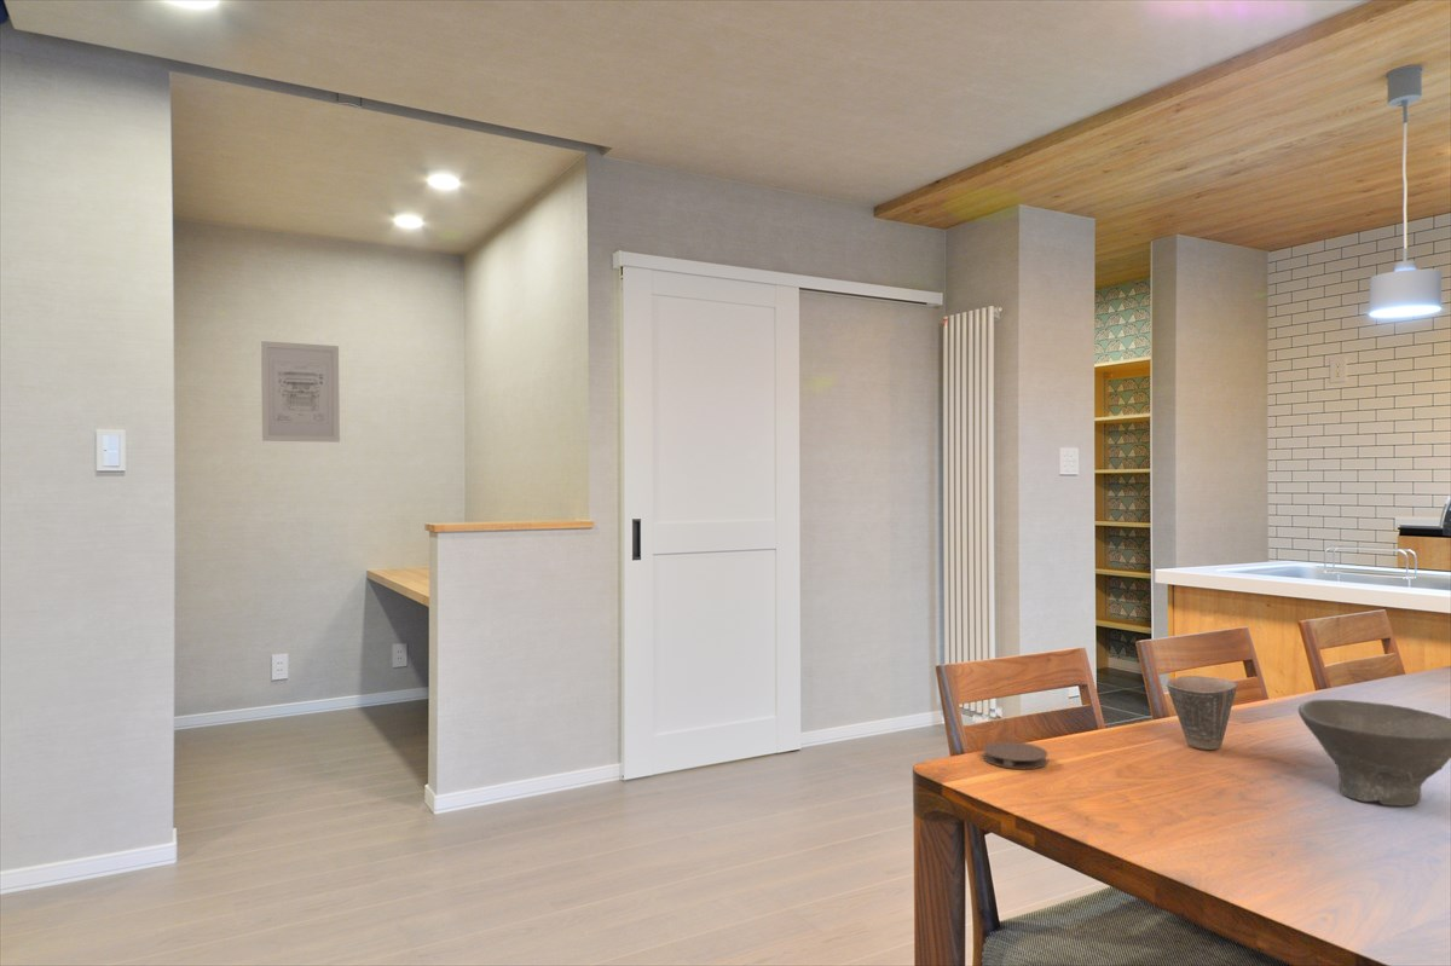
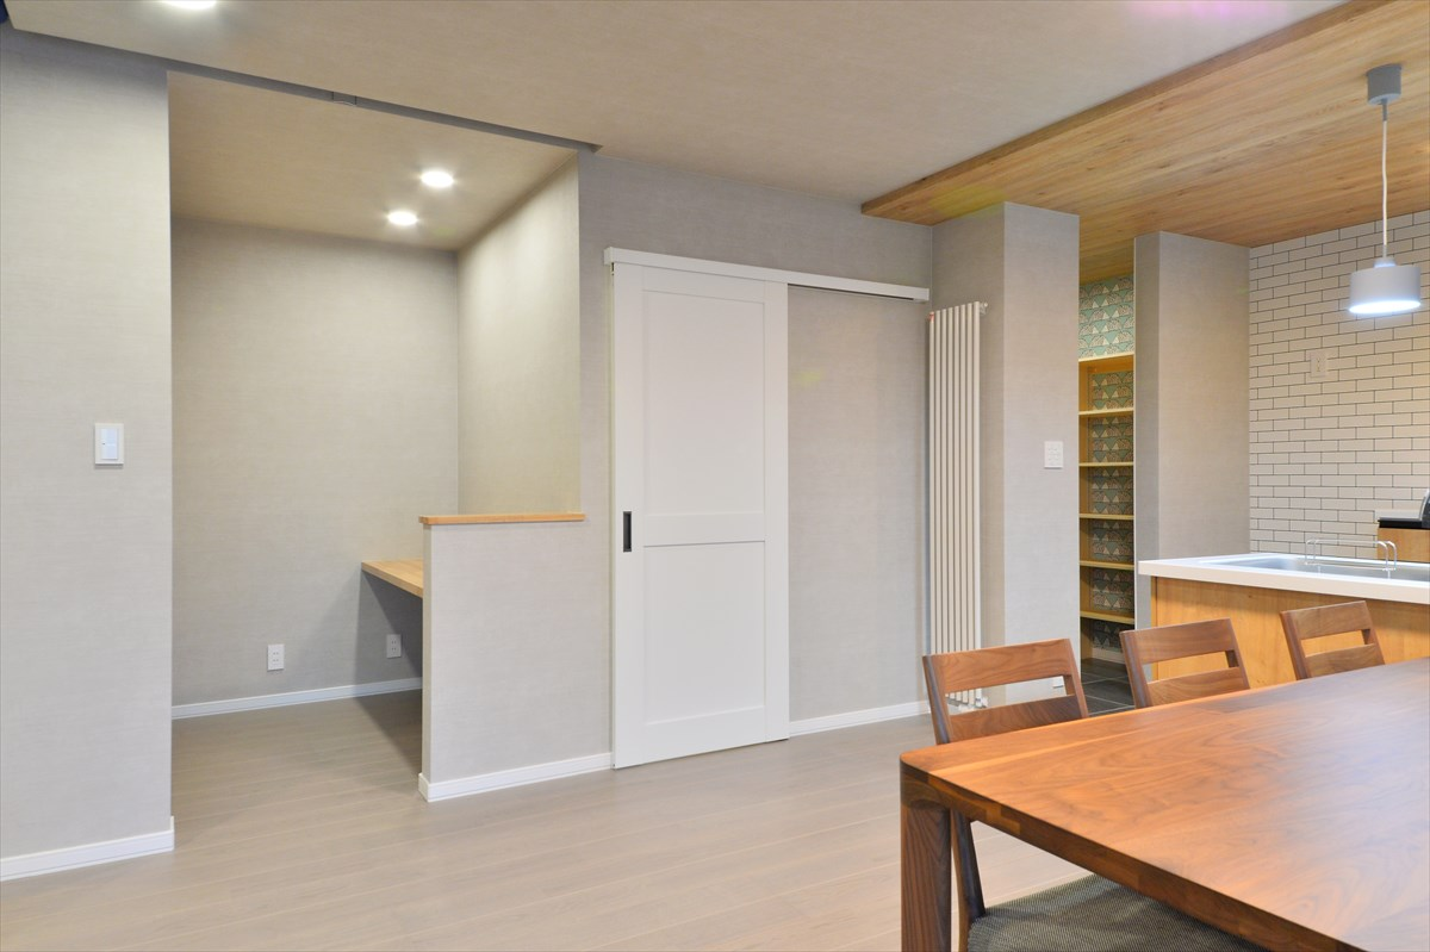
- bowl [1297,699,1451,808]
- coaster [982,740,1048,770]
- cup [1166,675,1238,751]
- wall art [260,340,341,444]
